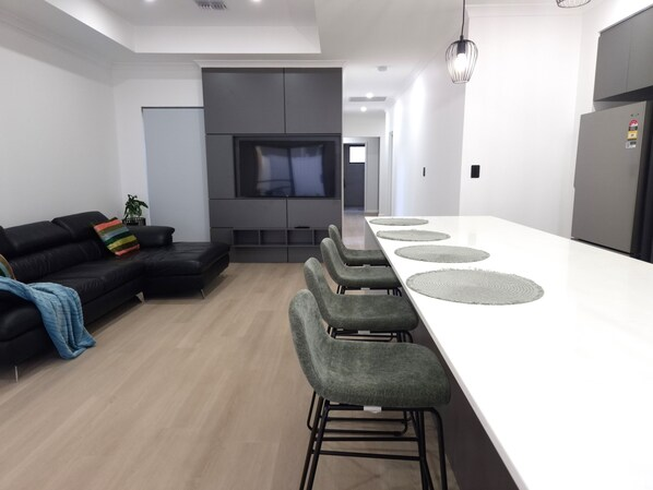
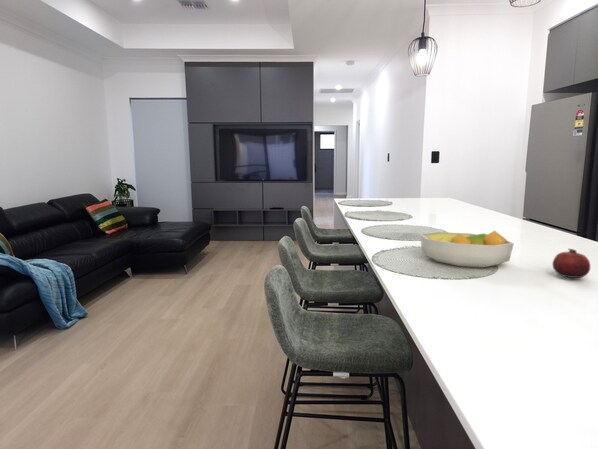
+ fruit [552,248,591,279]
+ fruit bowl [419,230,515,269]
